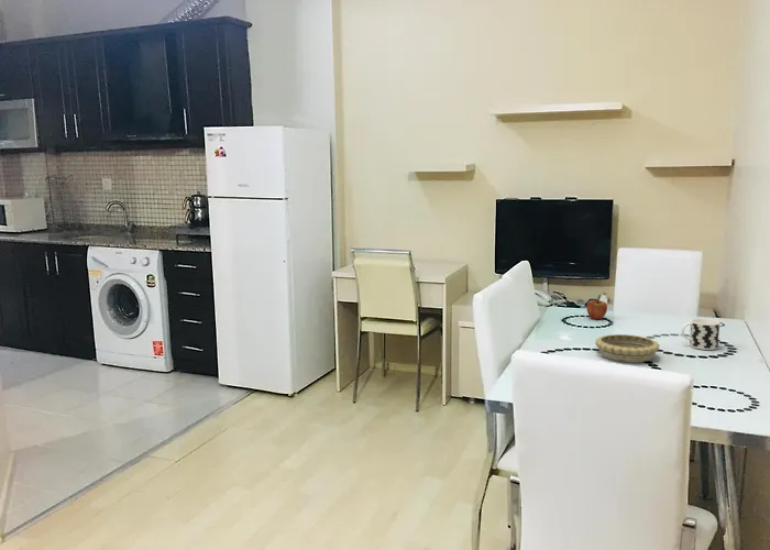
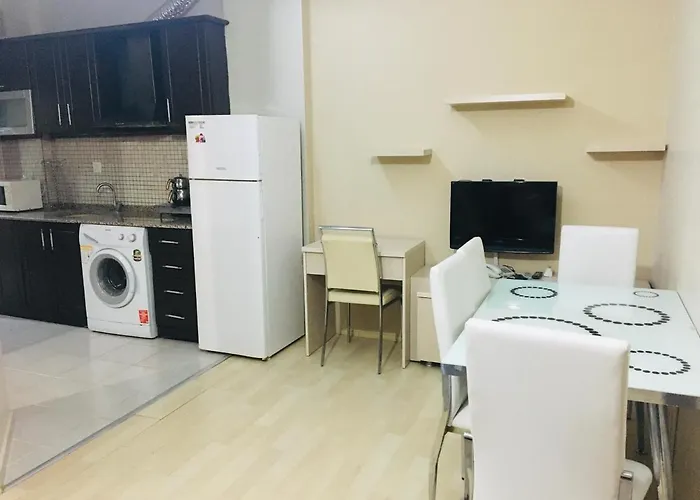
- decorative bowl [594,333,660,363]
- apple [585,294,608,320]
- cup [681,318,721,351]
